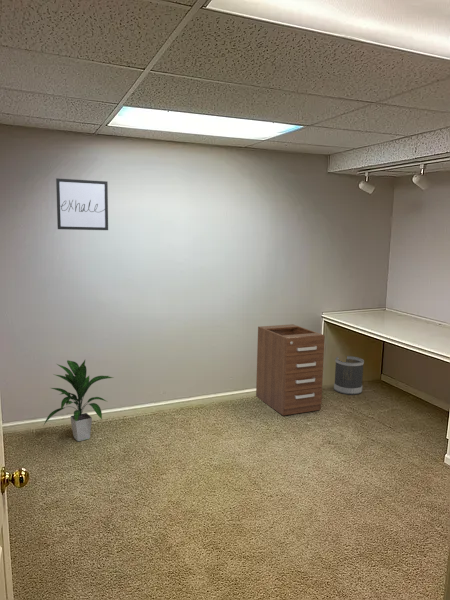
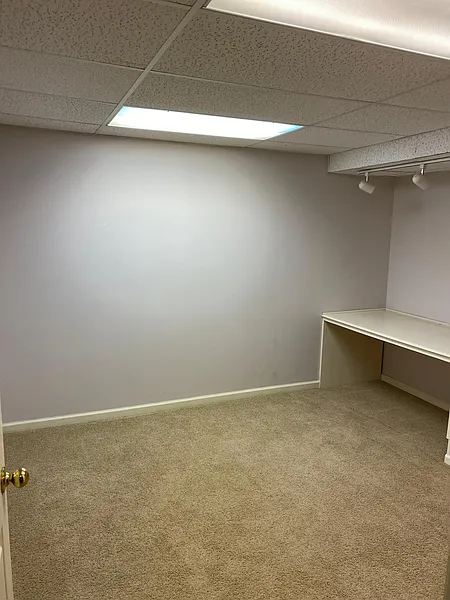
- wastebasket [333,355,365,395]
- filing cabinet [255,323,326,417]
- wall art [55,178,109,231]
- indoor plant [42,359,115,442]
